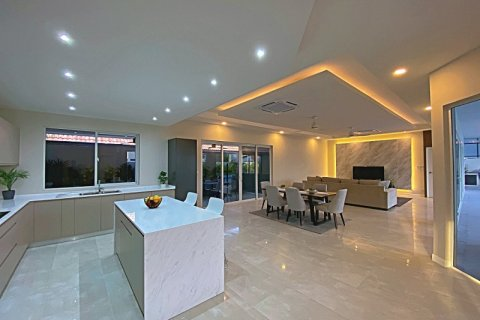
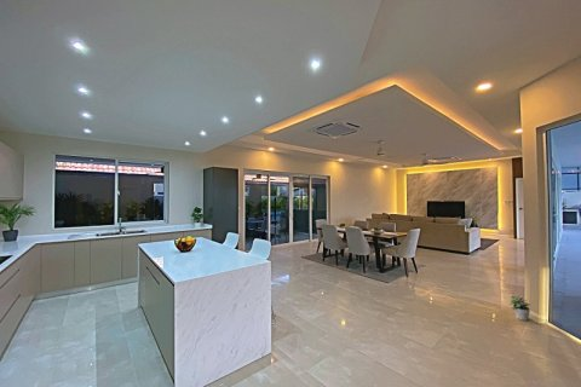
+ potted plant [508,295,531,322]
